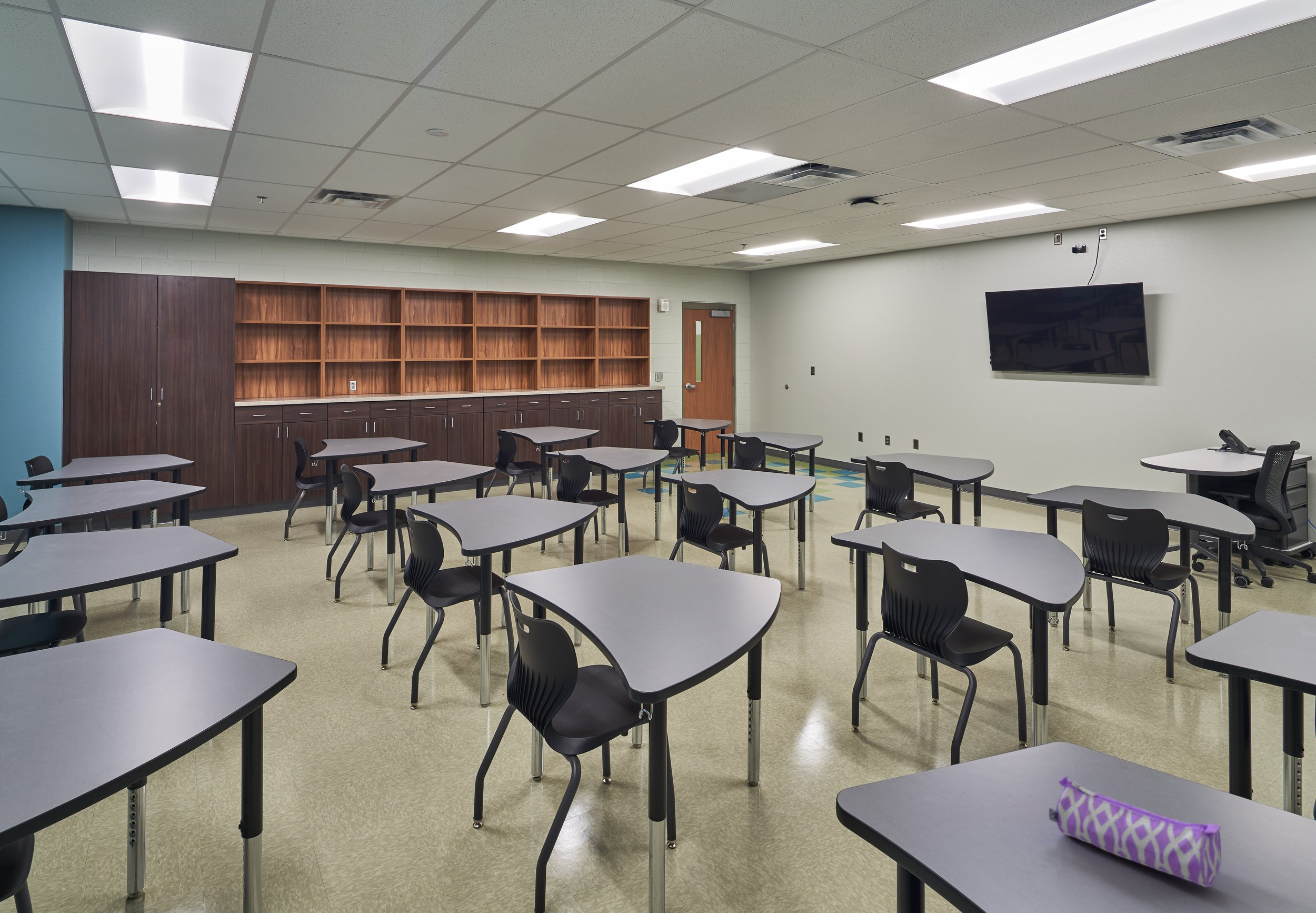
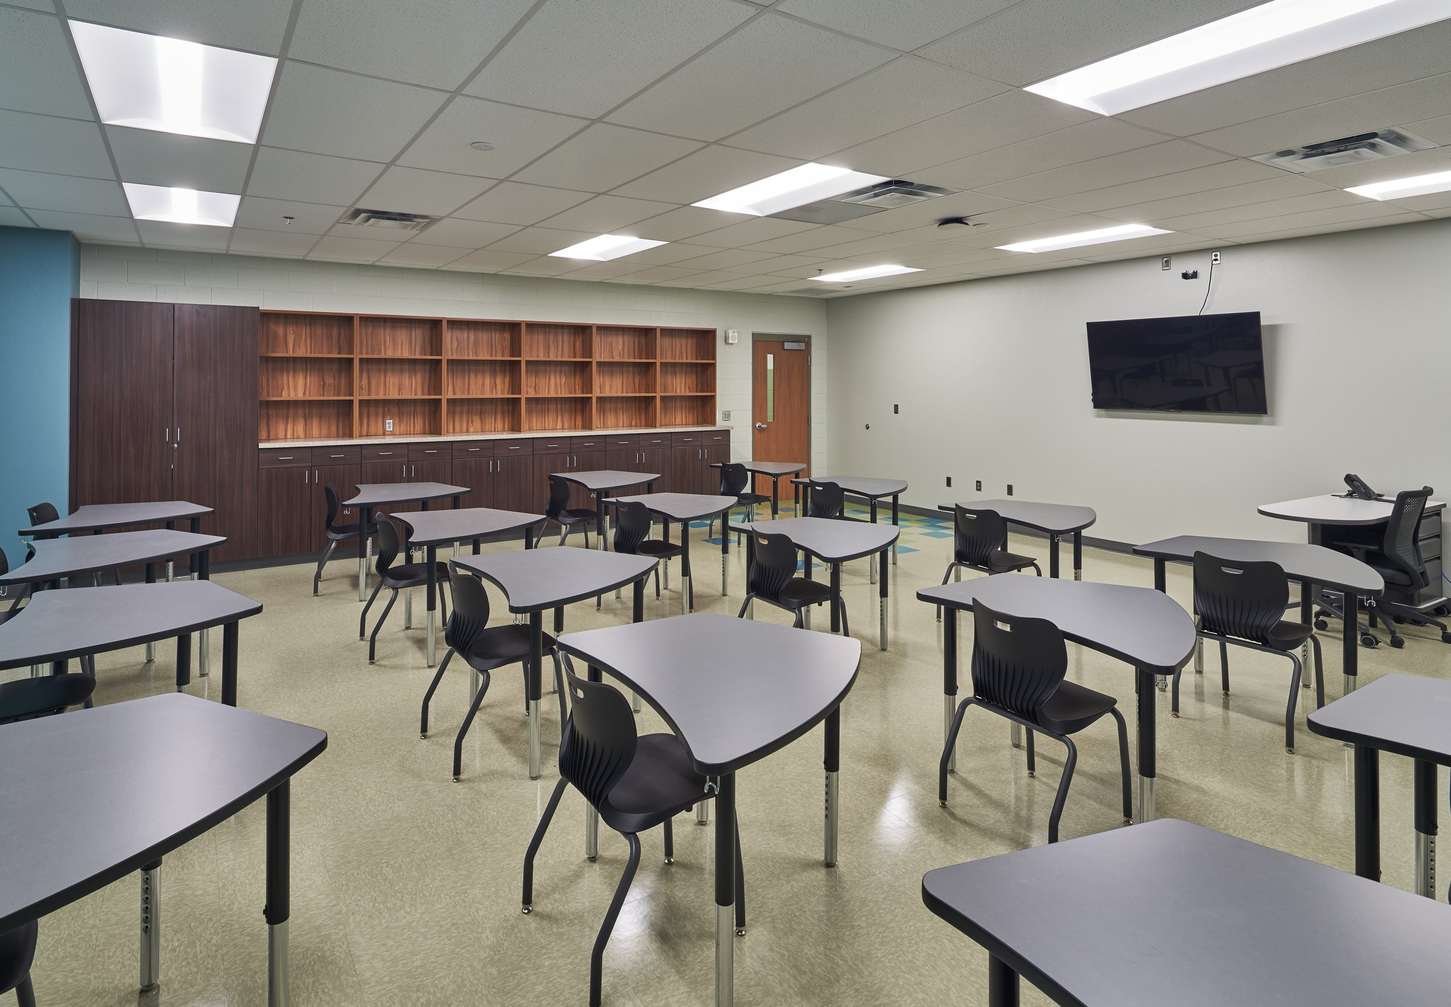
- pencil case [1049,776,1222,888]
